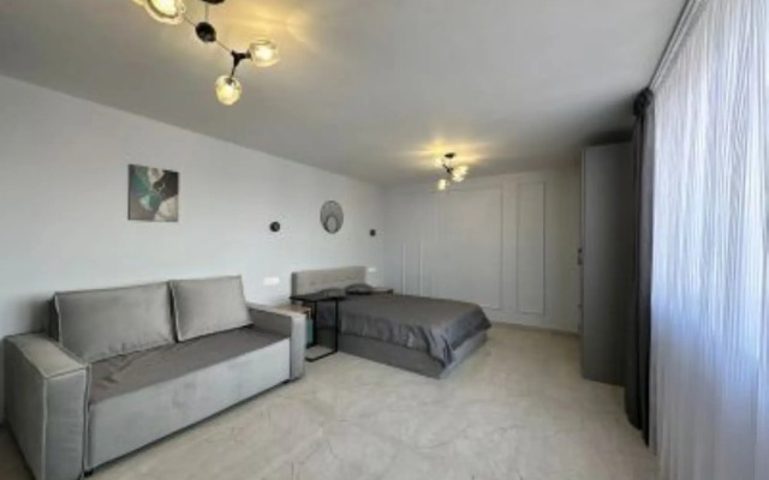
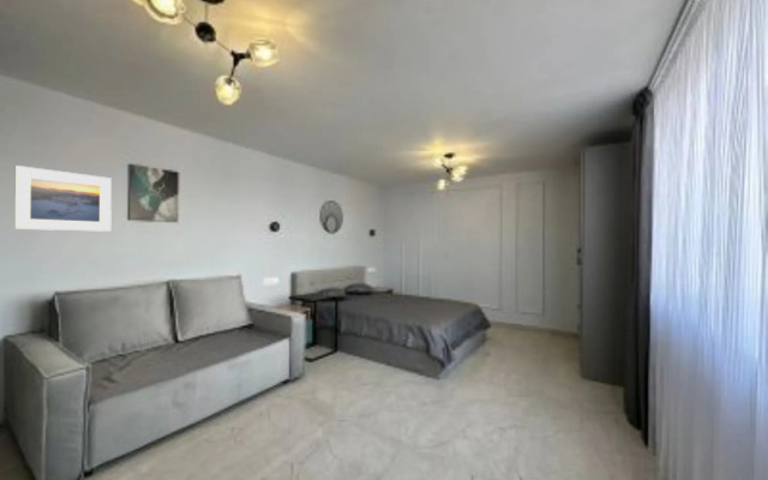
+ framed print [13,164,113,233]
